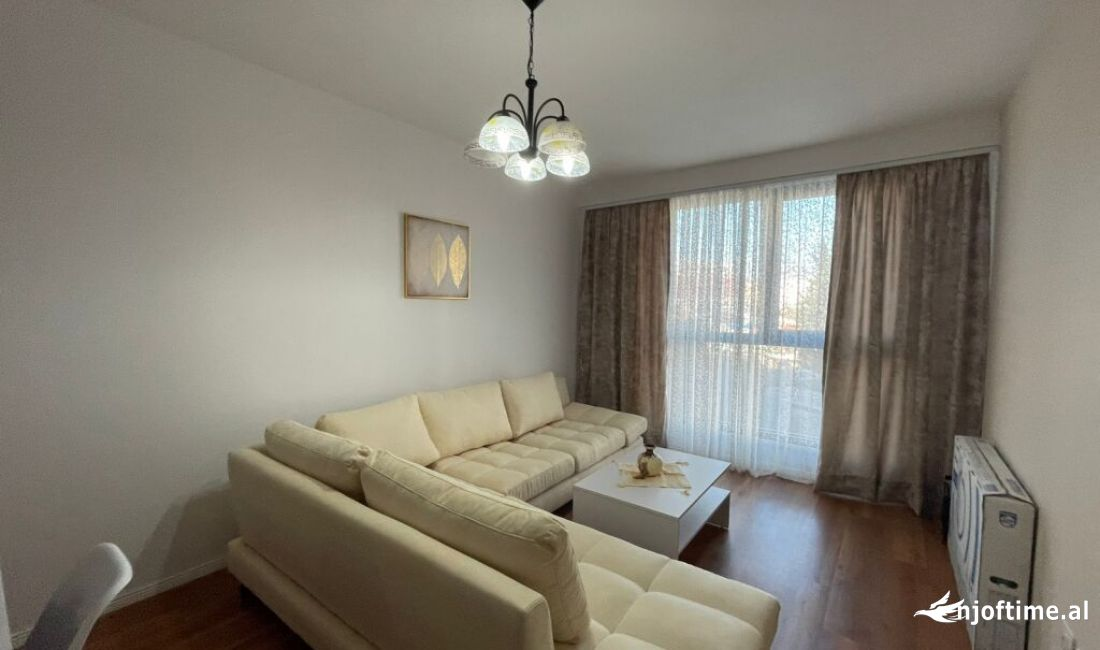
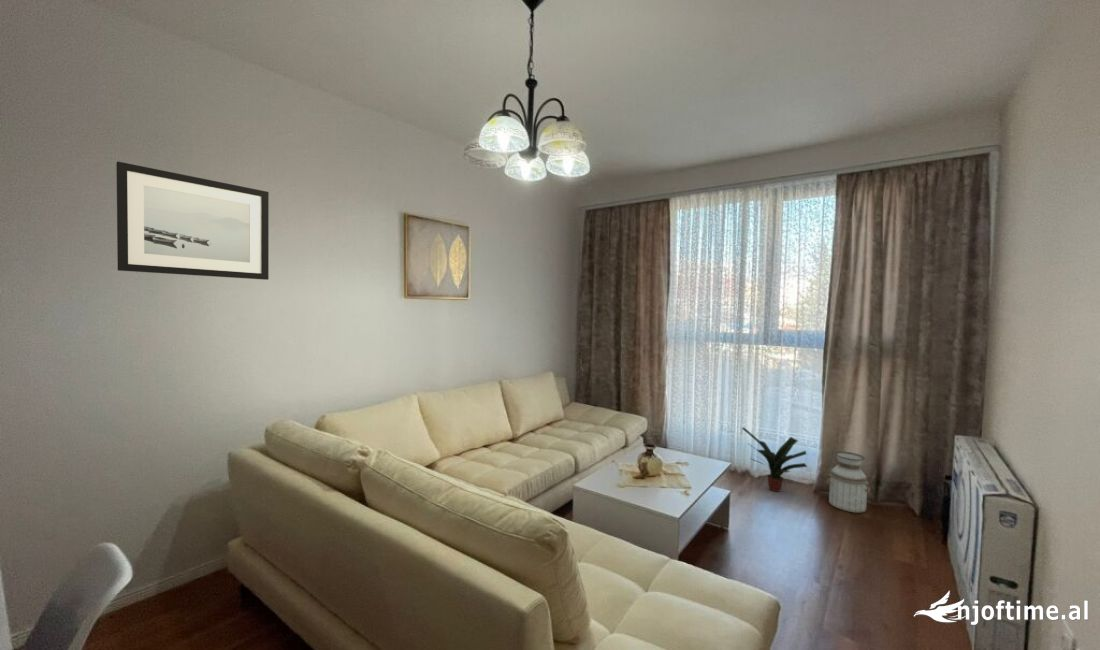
+ planter [826,450,871,514]
+ wall art [115,160,270,281]
+ potted plant [741,426,808,493]
